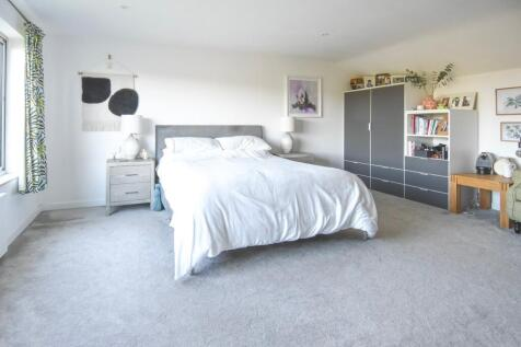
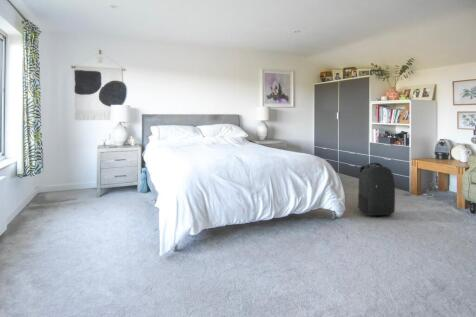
+ backpack [357,162,396,217]
